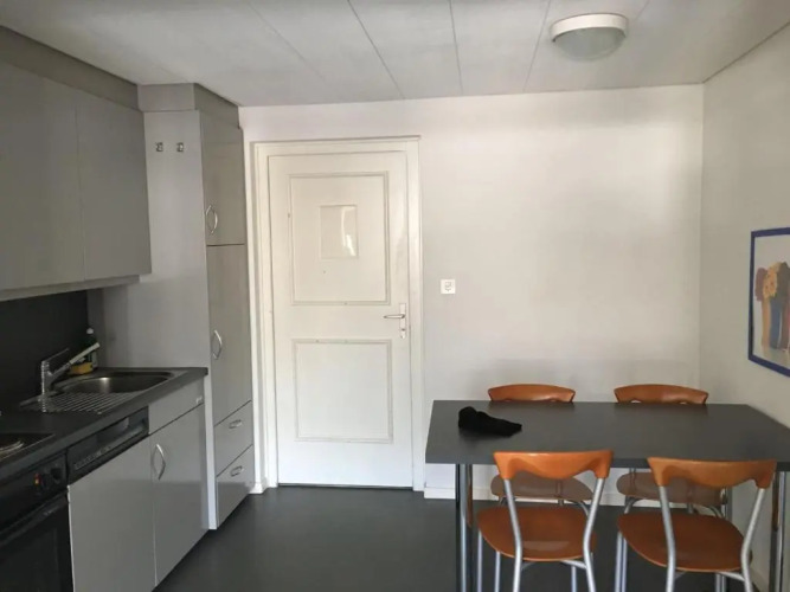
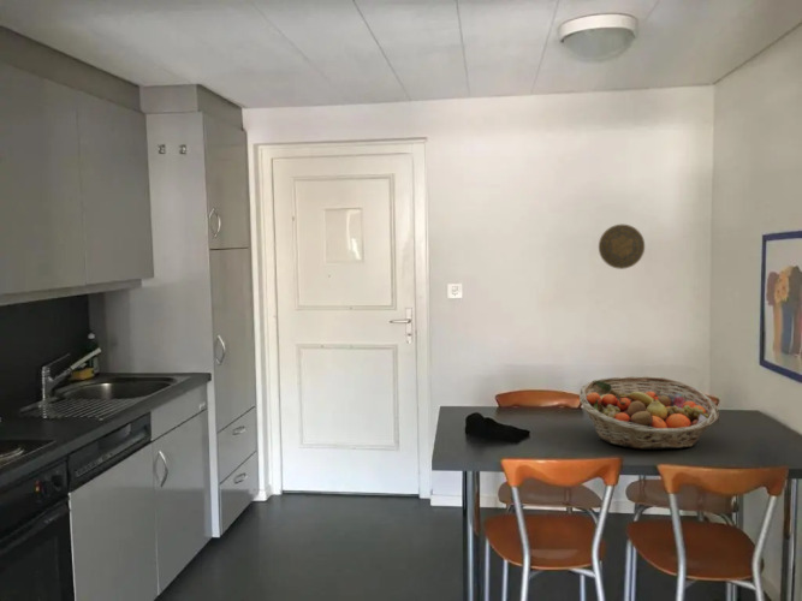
+ fruit basket [578,375,720,451]
+ decorative plate [598,224,646,270]
